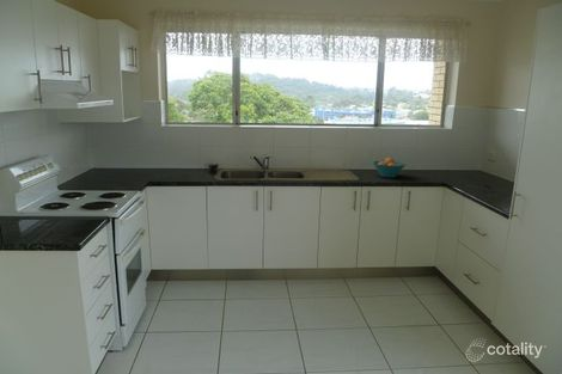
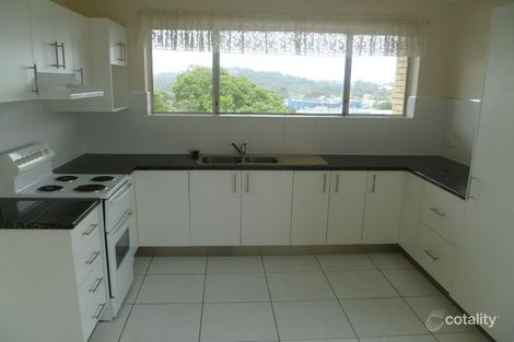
- fruit bowl [371,157,408,178]
